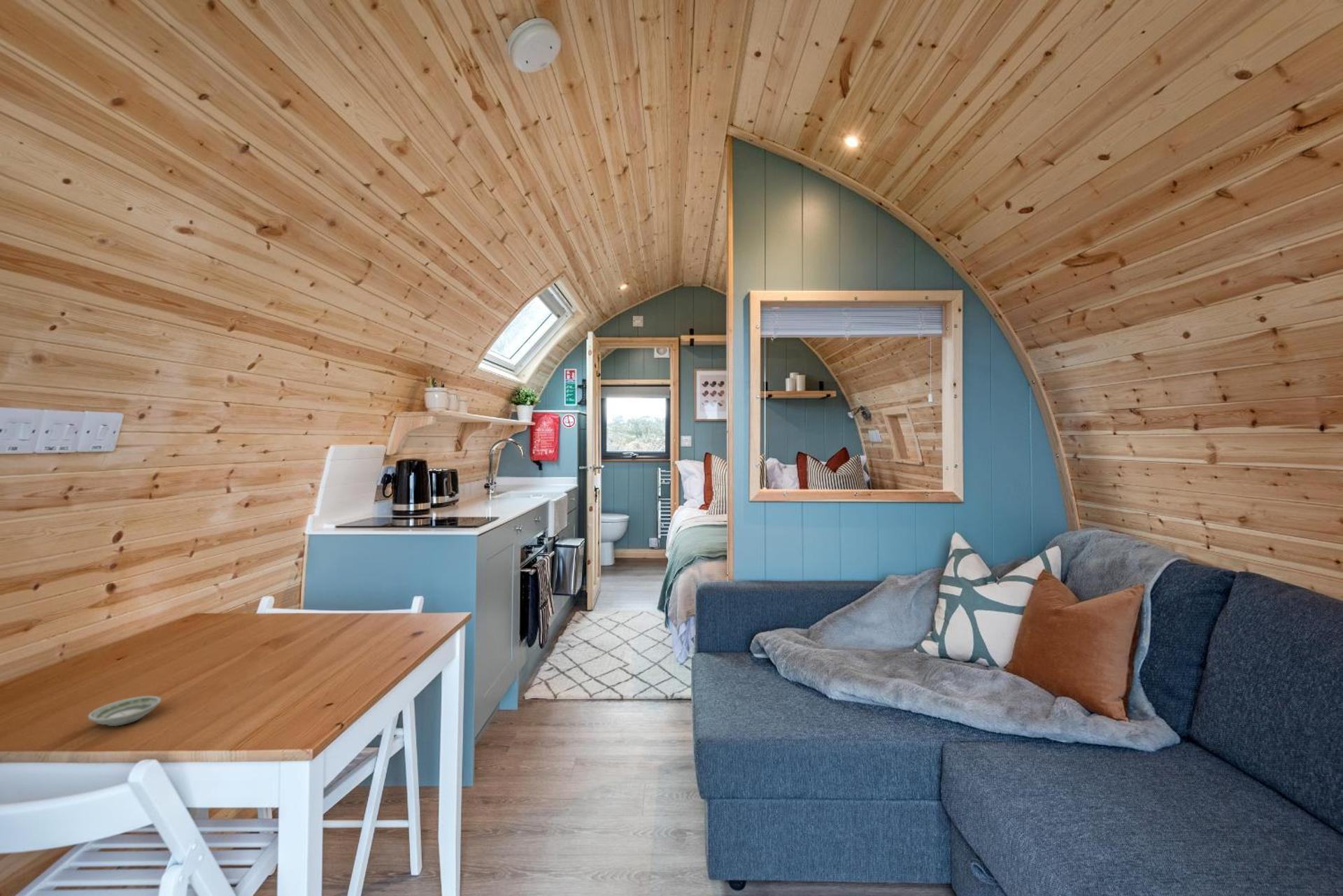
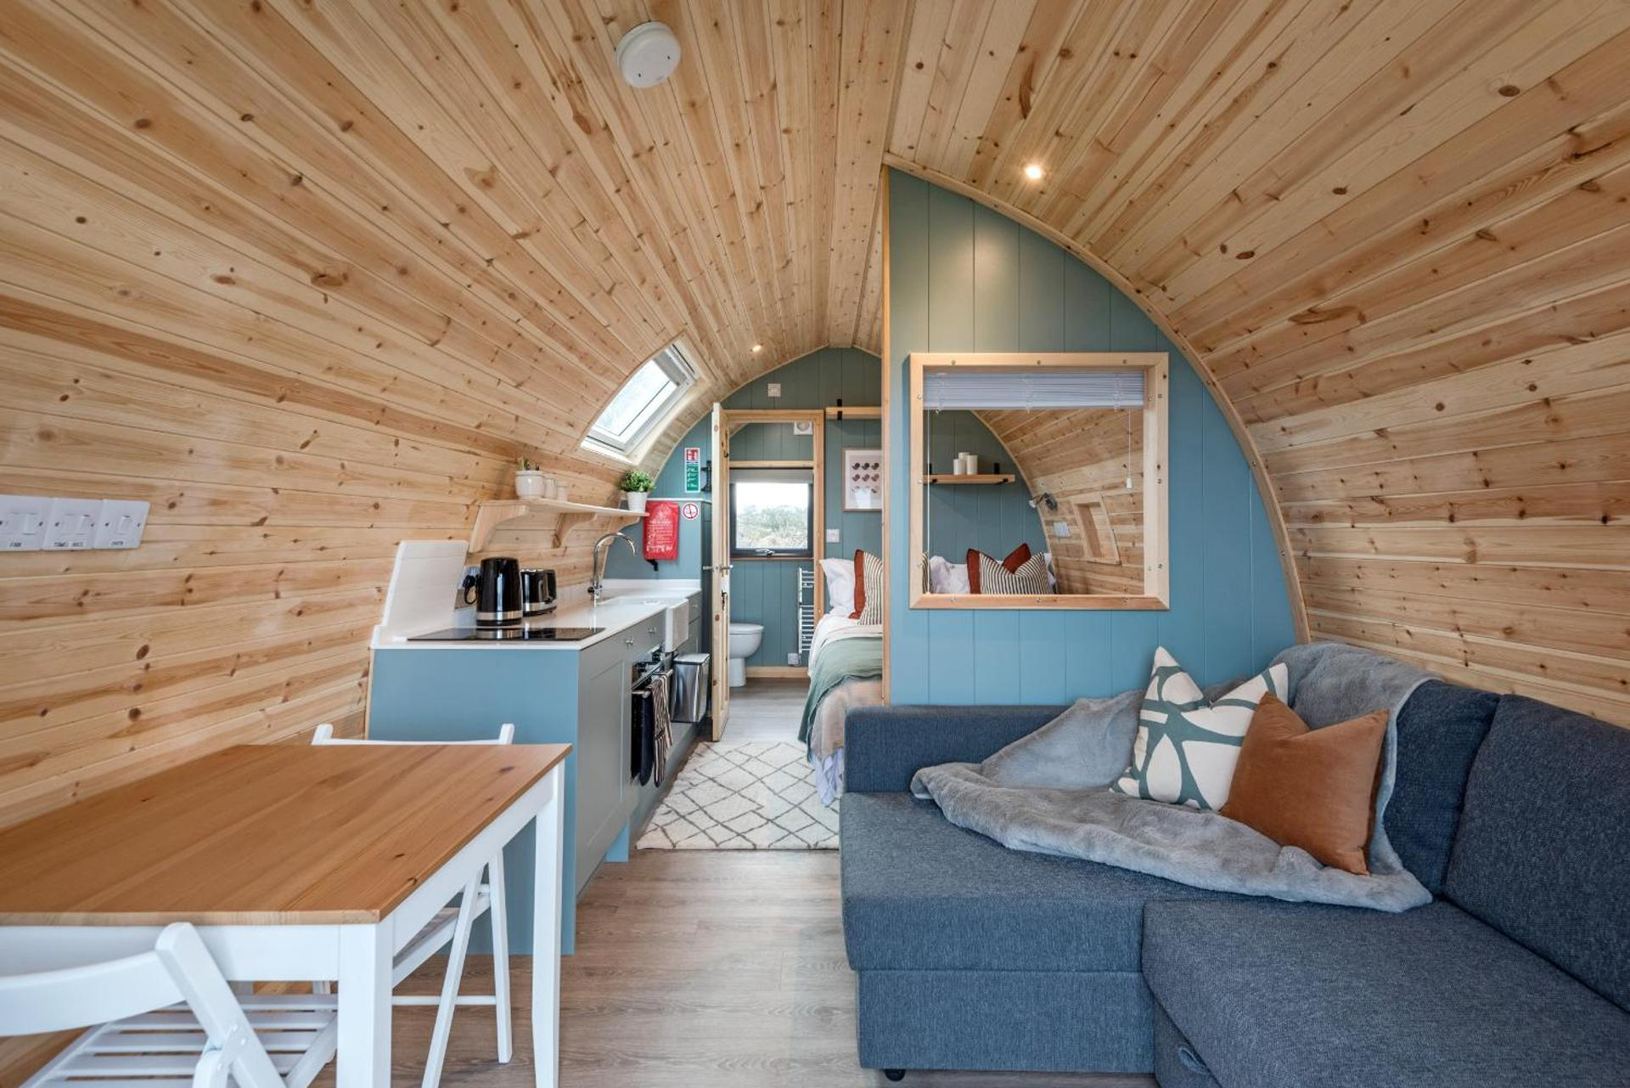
- saucer [87,695,162,727]
